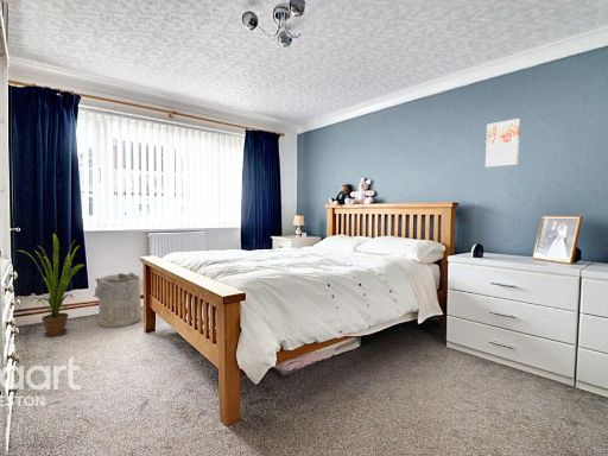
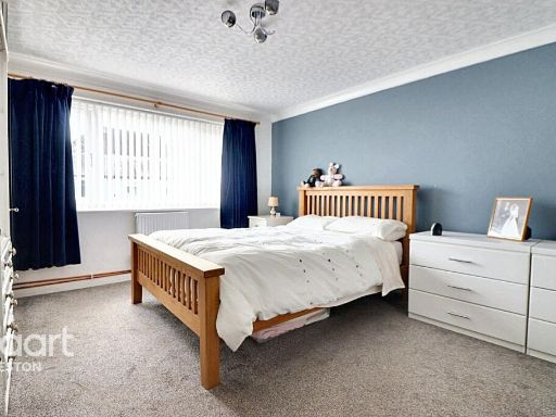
- house plant [18,233,86,338]
- wall art [484,118,521,169]
- laundry hamper [93,271,141,329]
